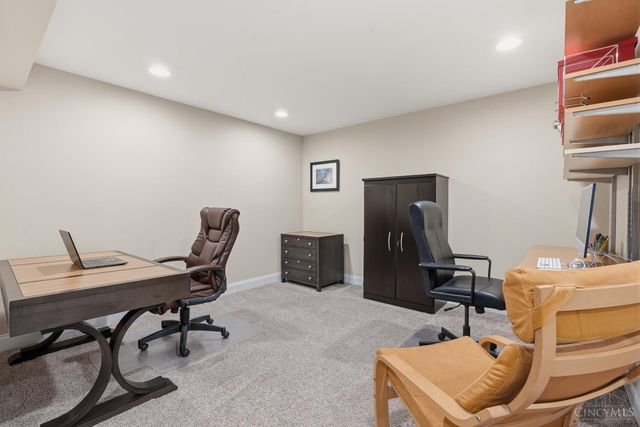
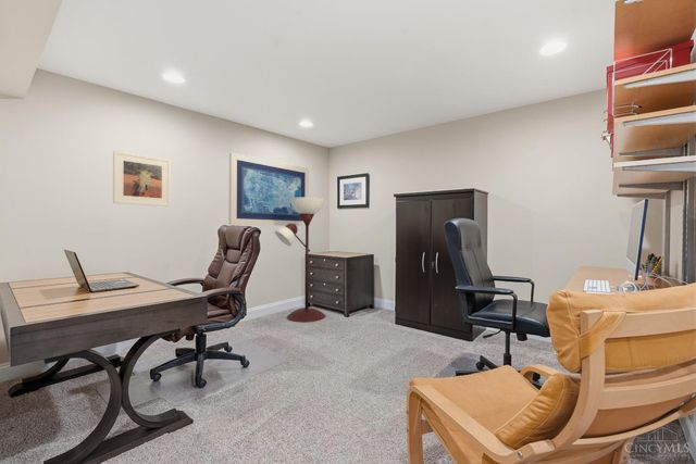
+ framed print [112,150,171,208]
+ floor lamp [274,197,326,323]
+ wall art [228,152,310,227]
